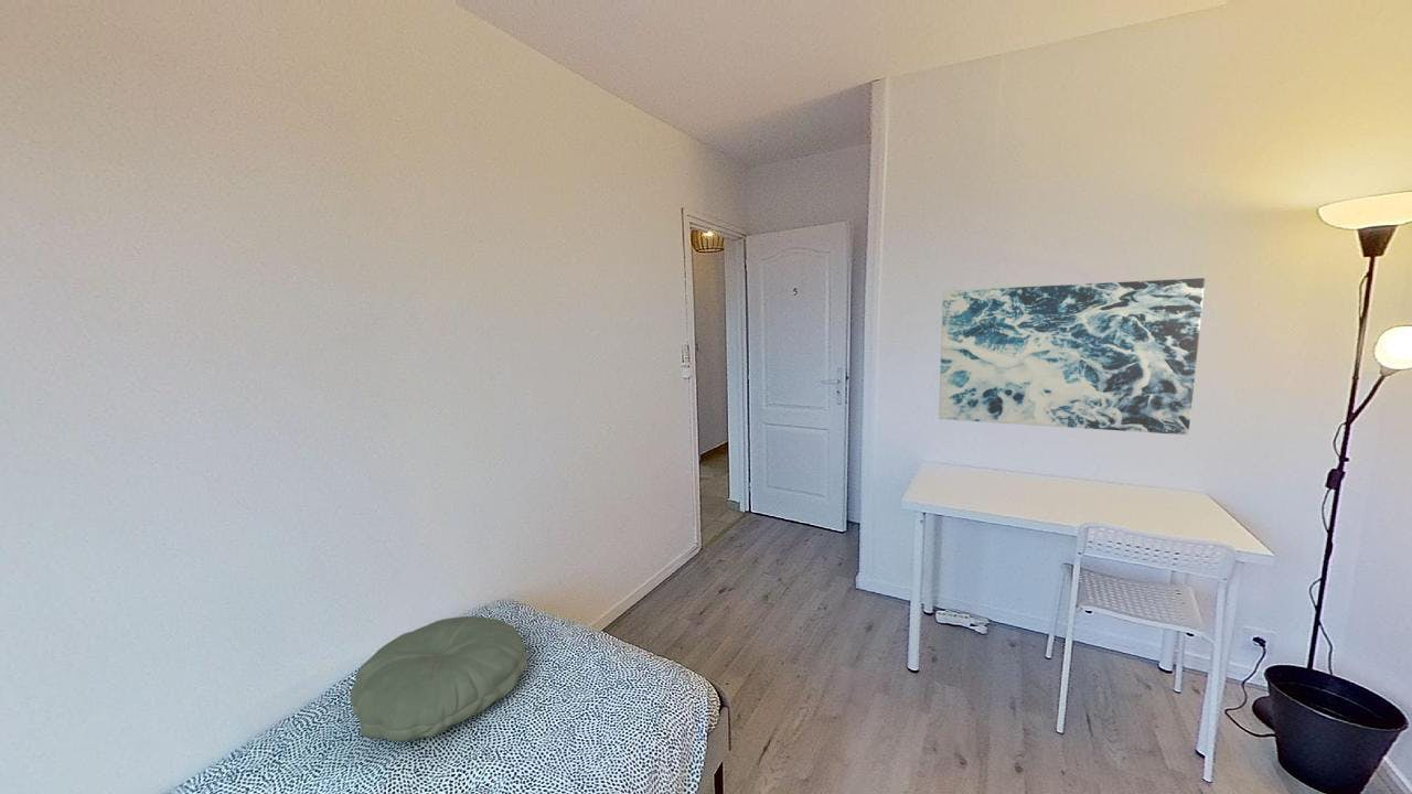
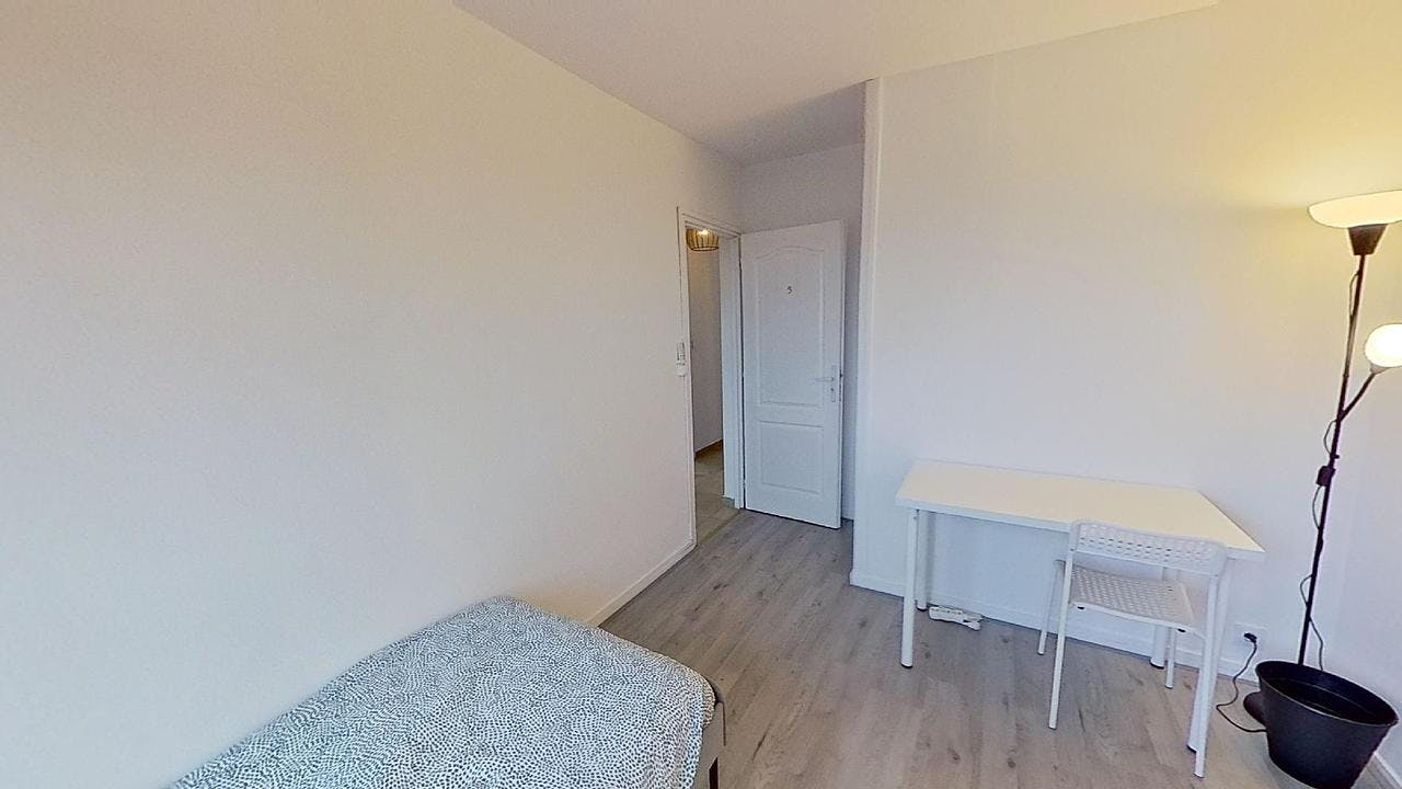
- wall art [938,277,1206,436]
- pillow [349,615,530,742]
